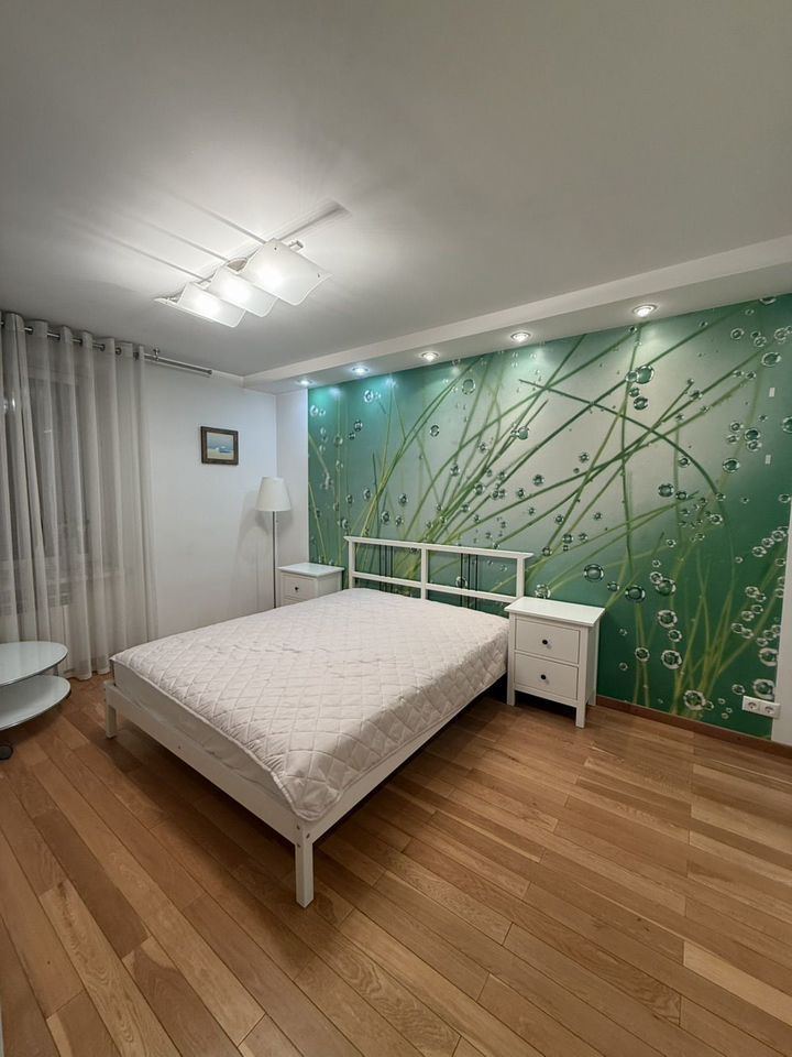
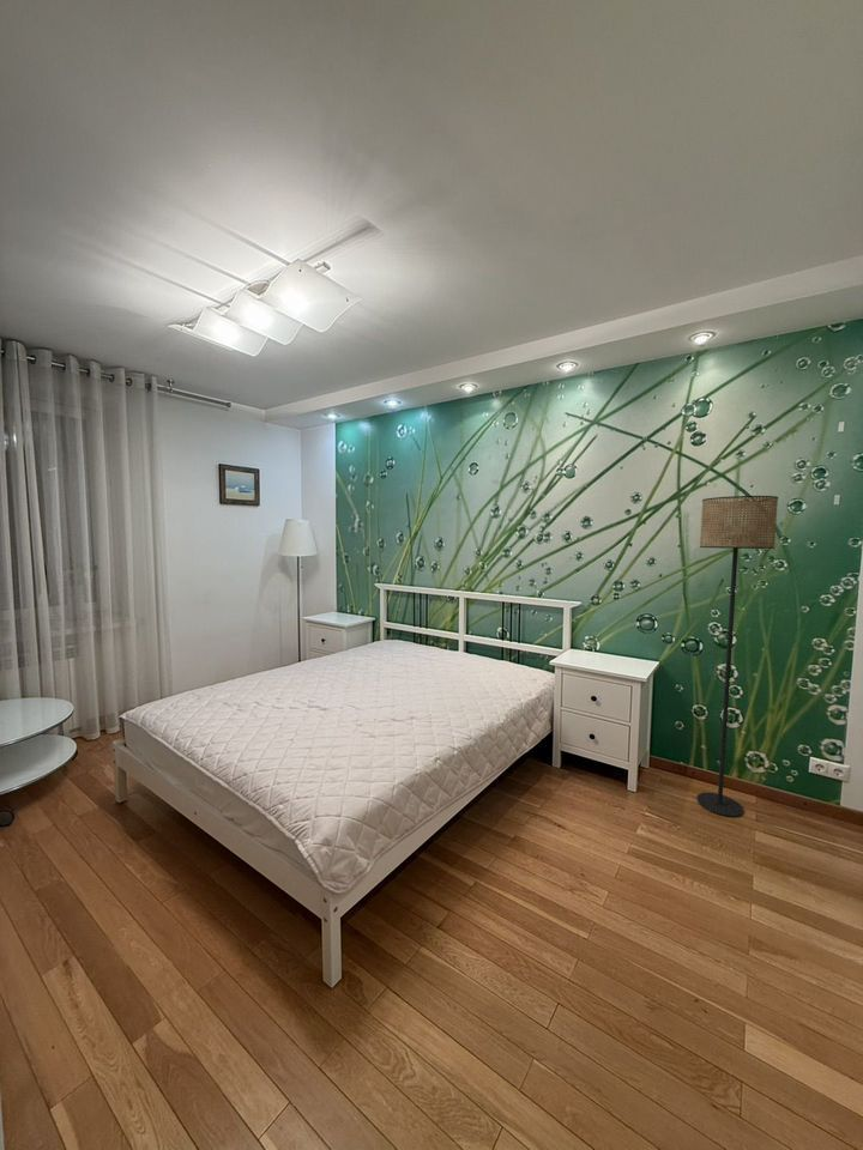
+ floor lamp [696,495,779,818]
